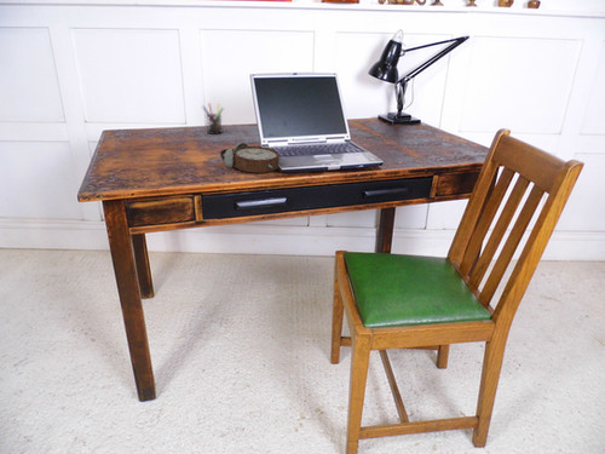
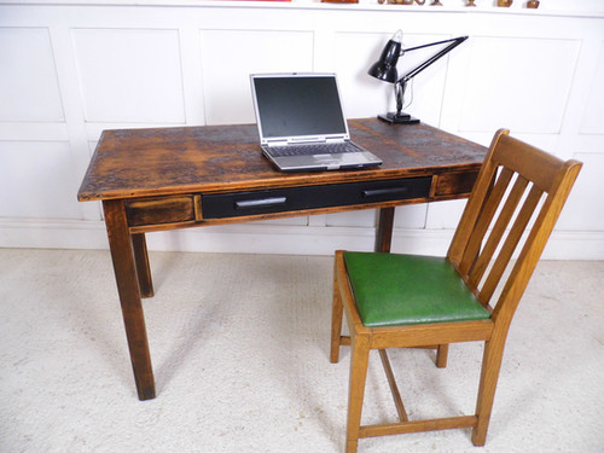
- alarm clock [219,142,284,174]
- pen holder [201,102,225,136]
